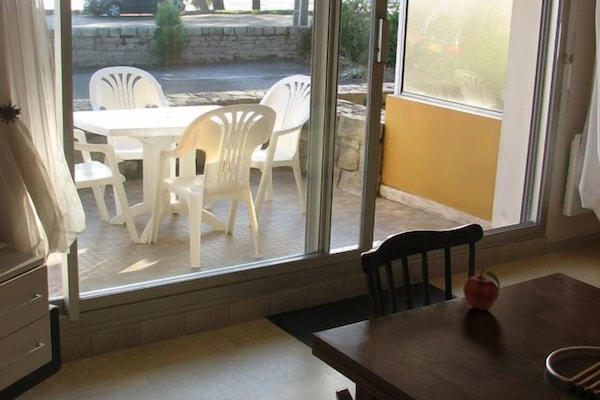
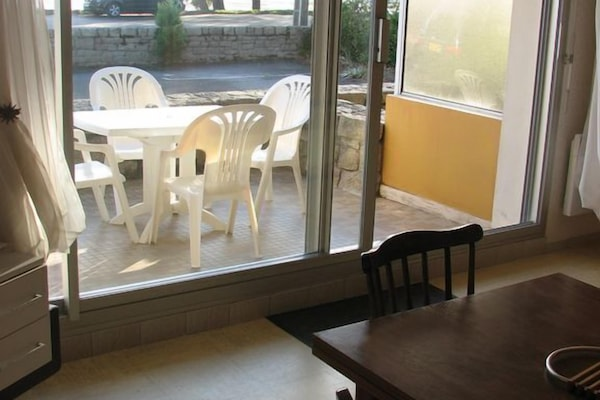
- fruit [462,267,501,311]
